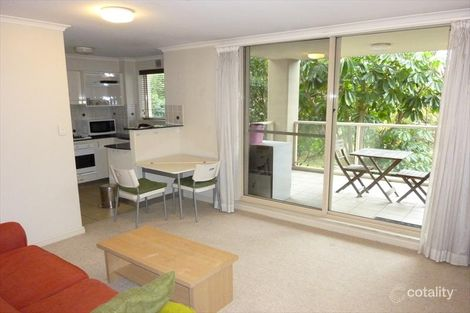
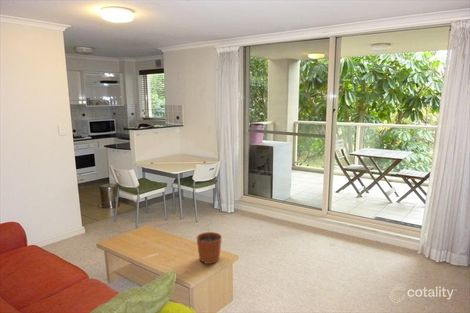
+ plant pot [196,223,223,265]
